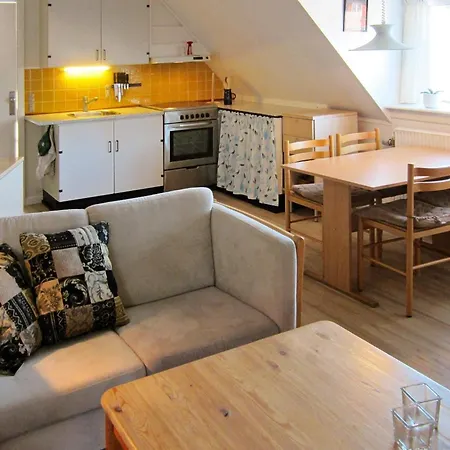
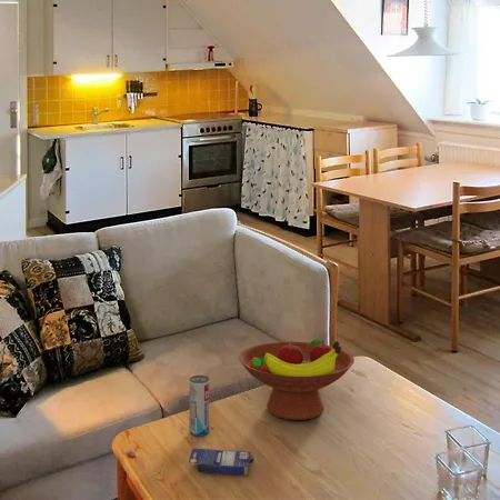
+ small box [187,447,251,477]
+ fruit bowl [238,339,356,421]
+ beverage can [189,374,210,438]
